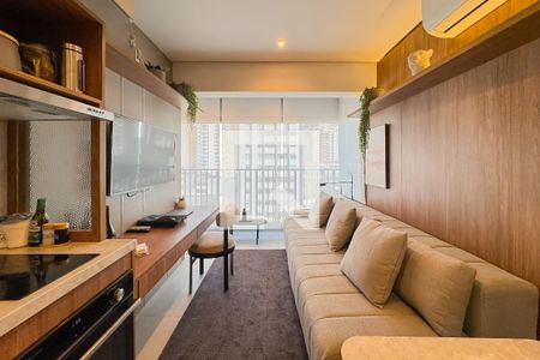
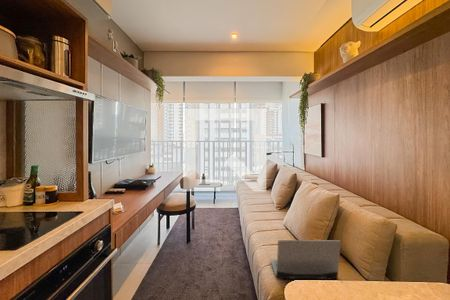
+ laptop computer [269,239,342,280]
